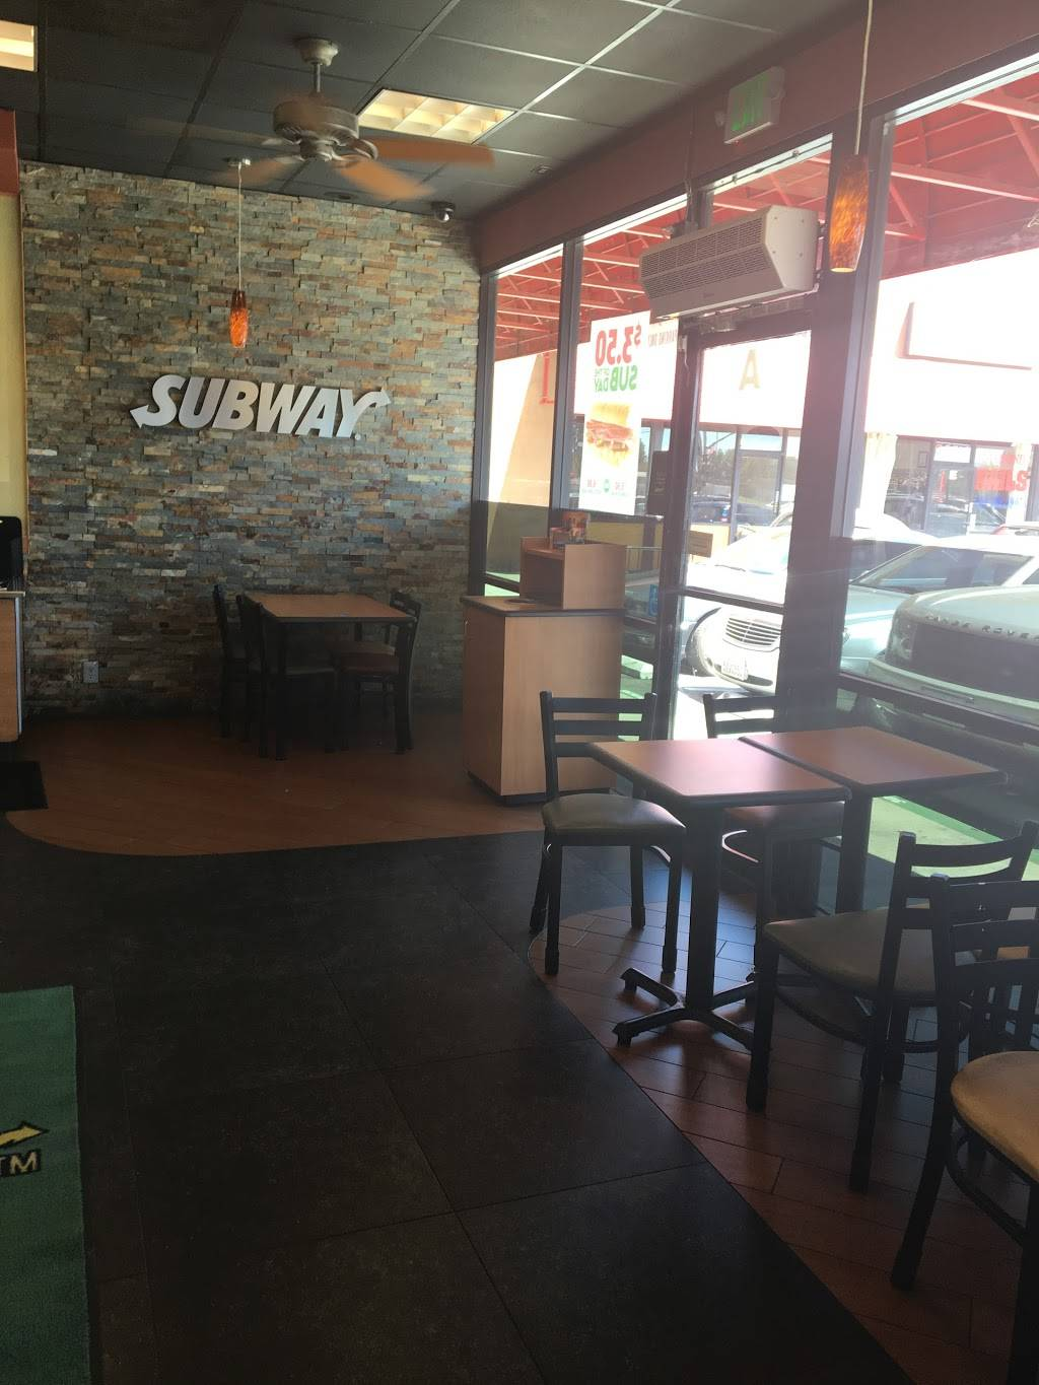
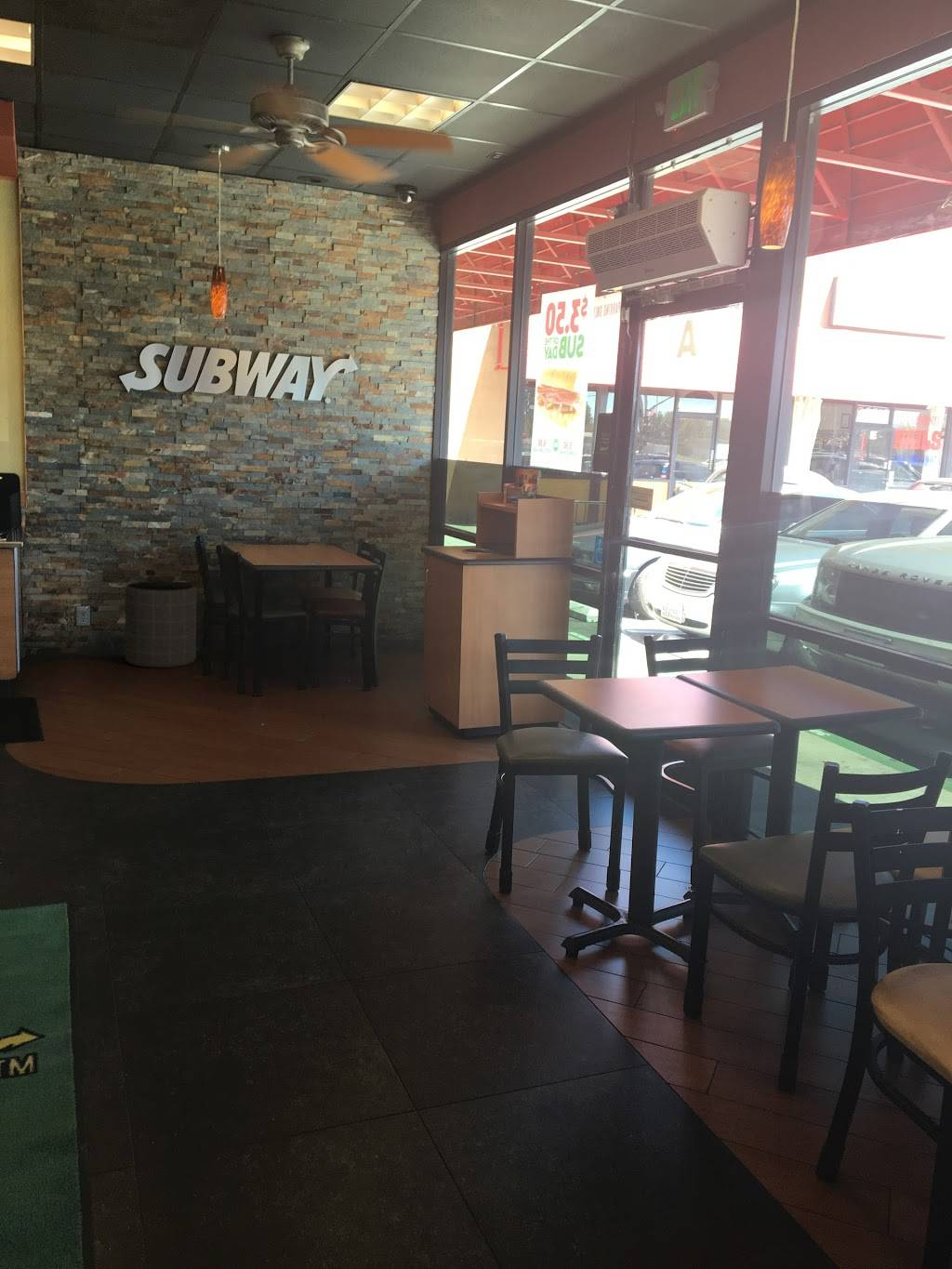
+ trash can [124,580,197,668]
